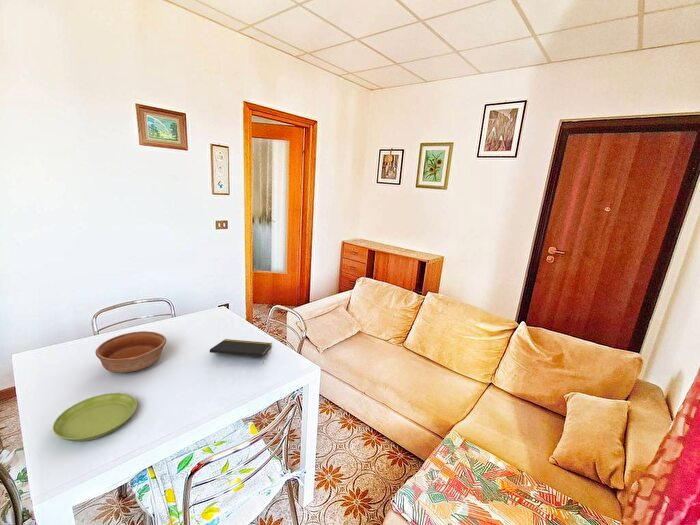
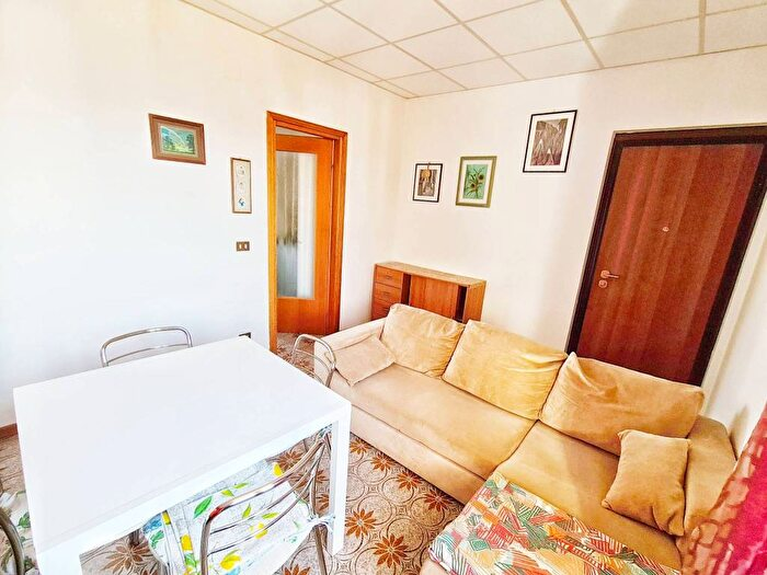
- notepad [209,338,273,364]
- saucer [52,392,138,442]
- bowl [95,330,167,373]
